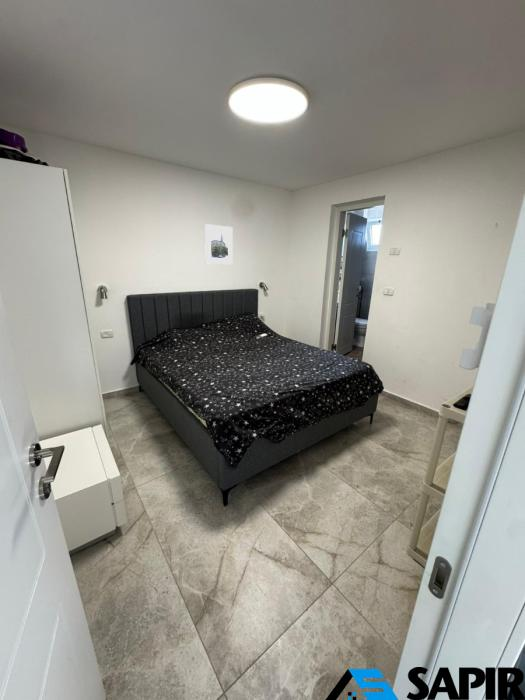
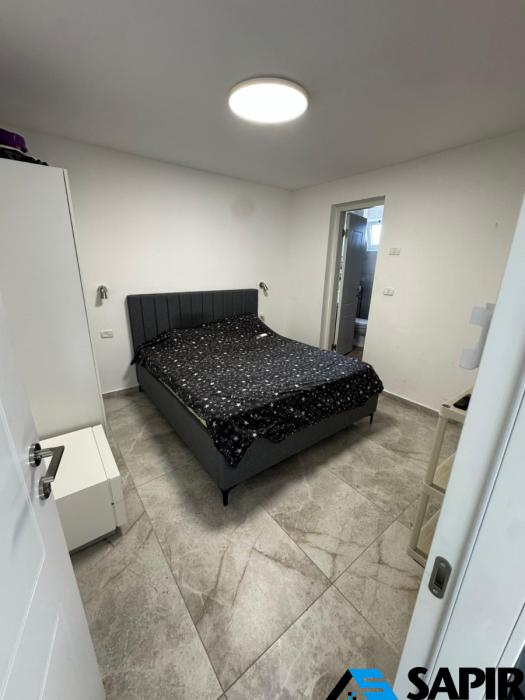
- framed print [204,223,234,265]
